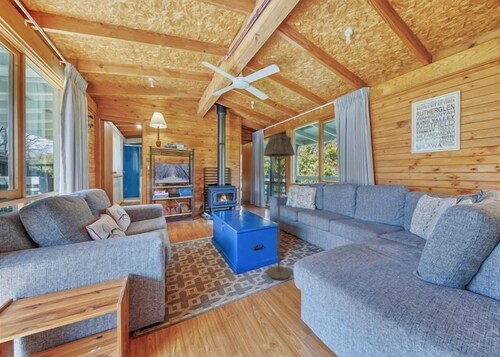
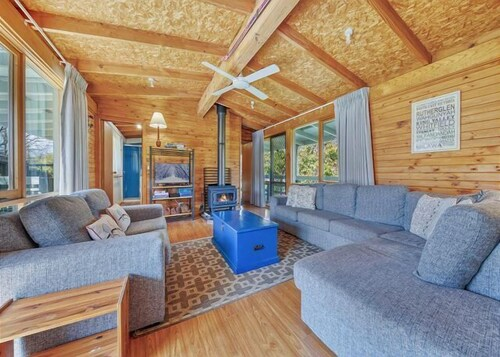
- floor lamp [263,133,296,280]
